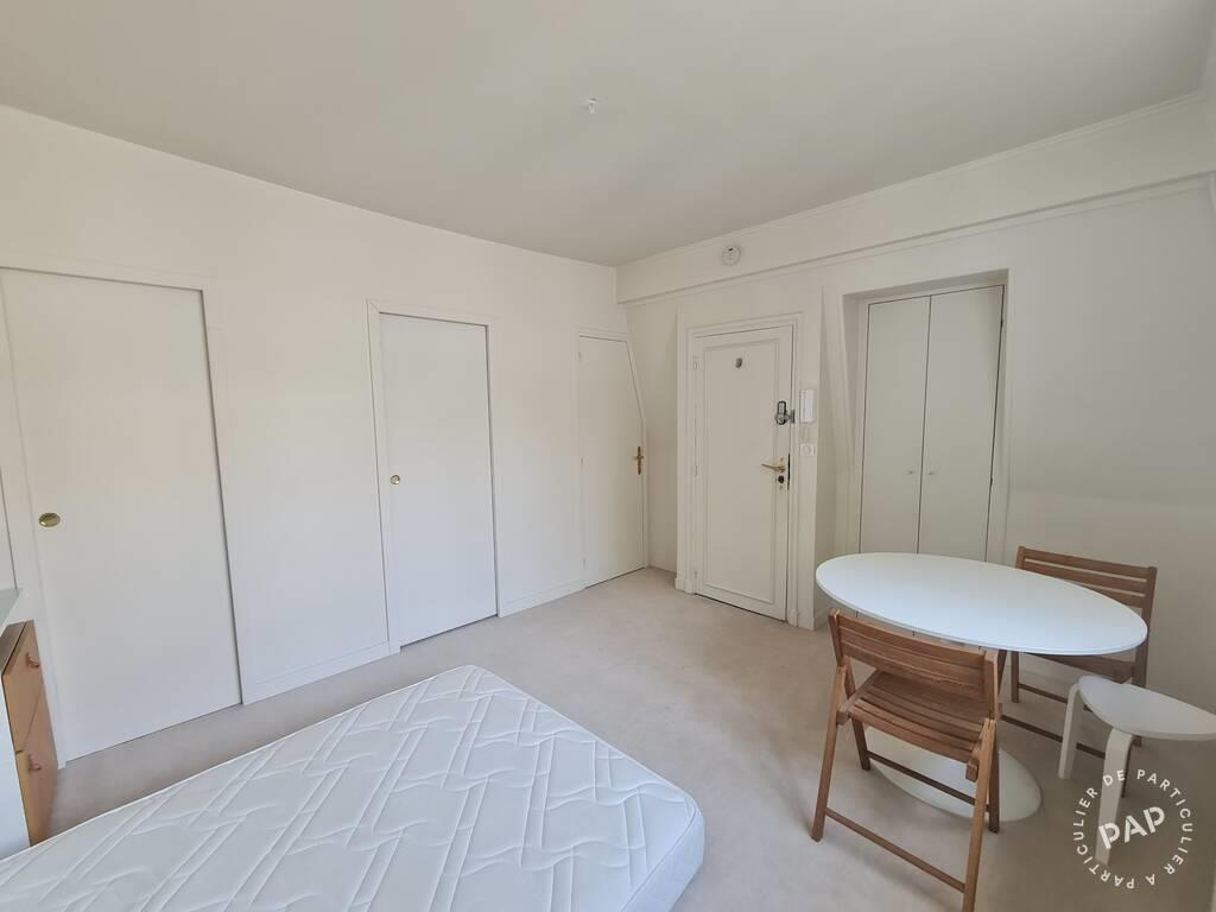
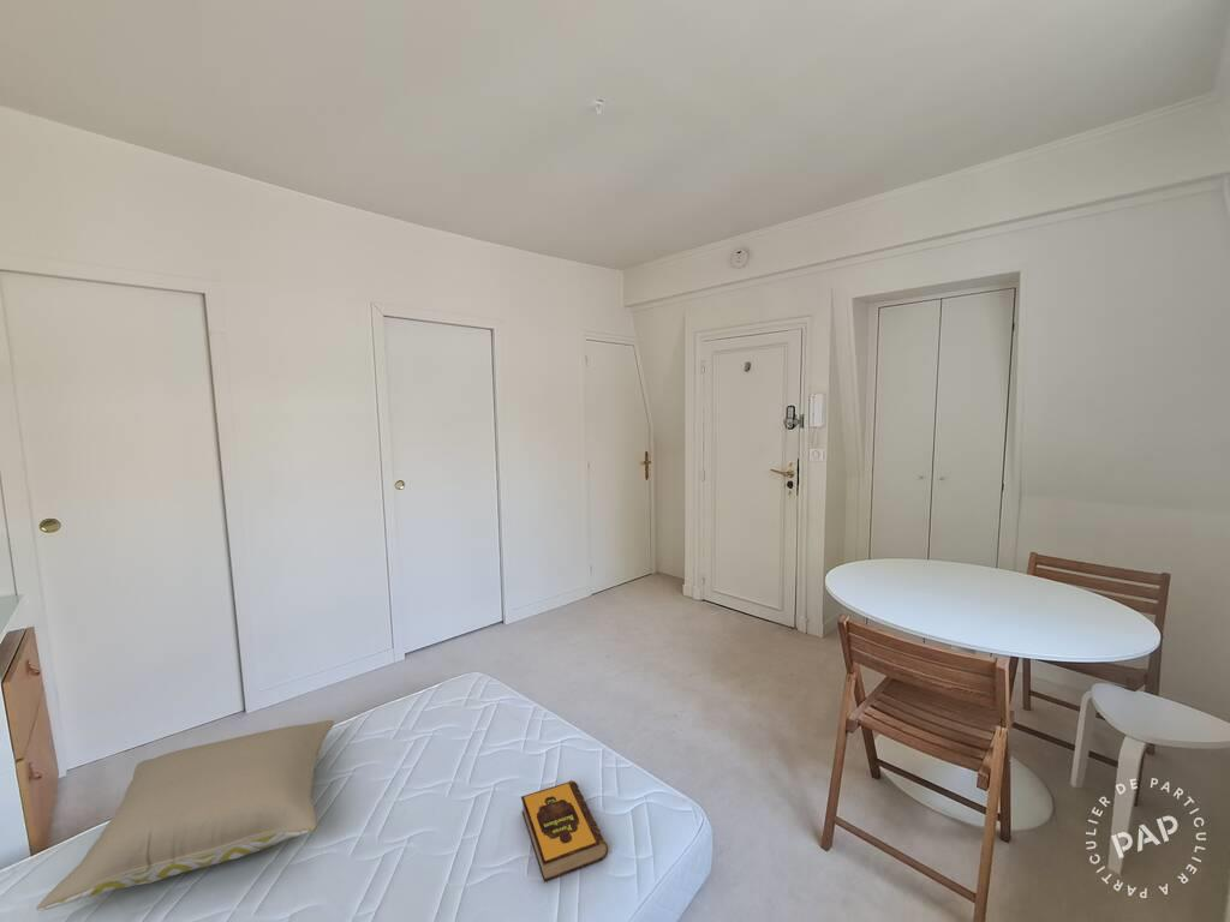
+ hardback book [520,779,609,882]
+ pillow [35,719,335,912]
